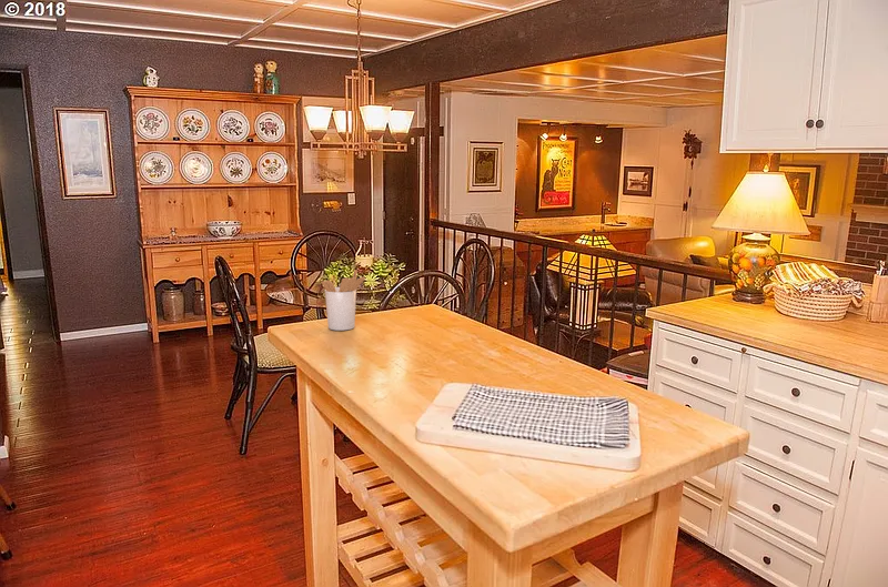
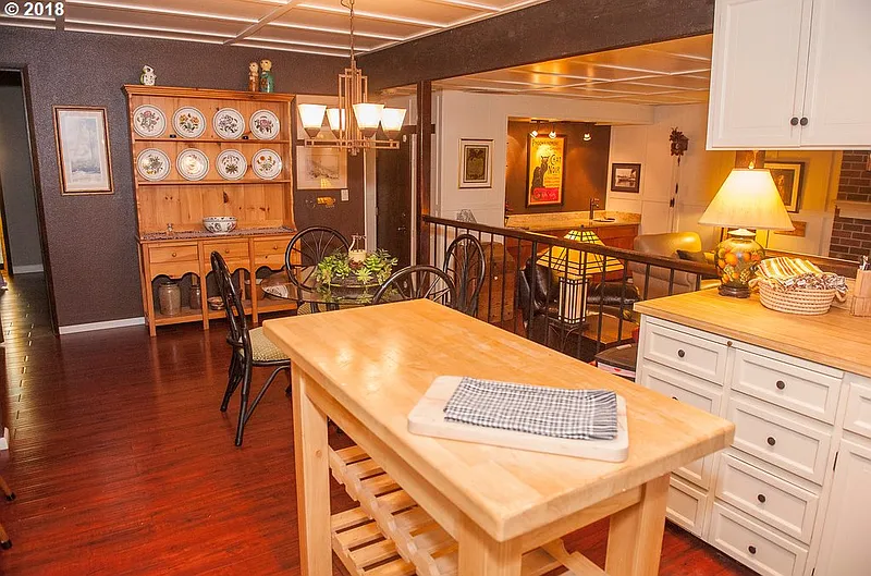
- utensil holder [321,269,366,332]
